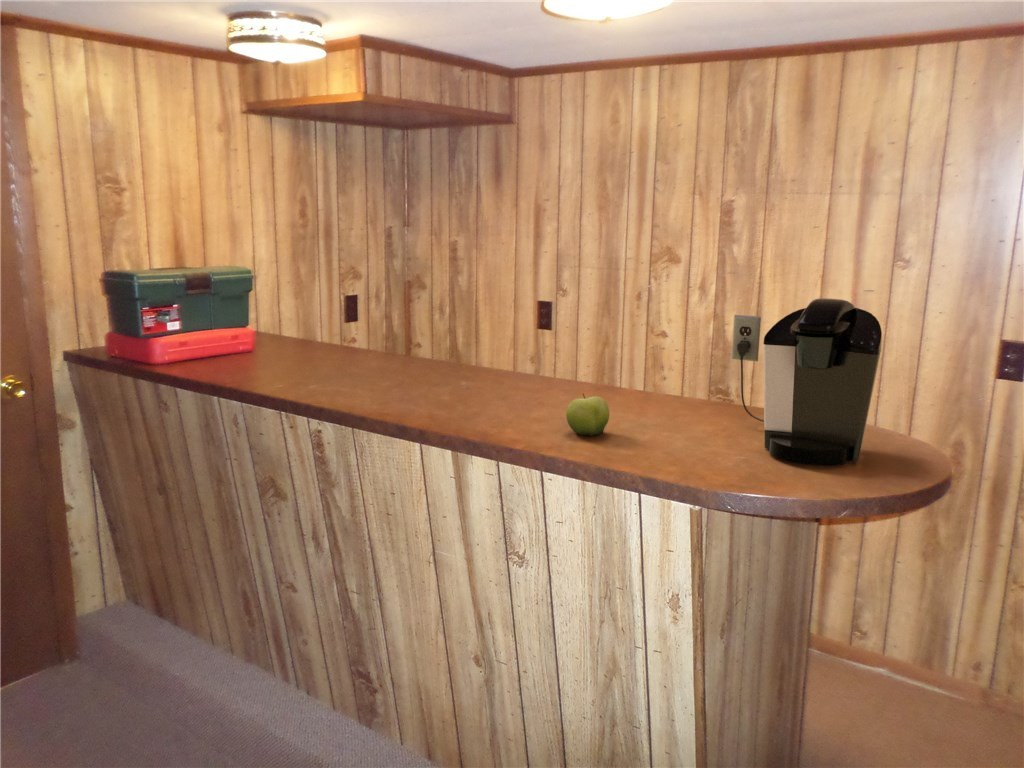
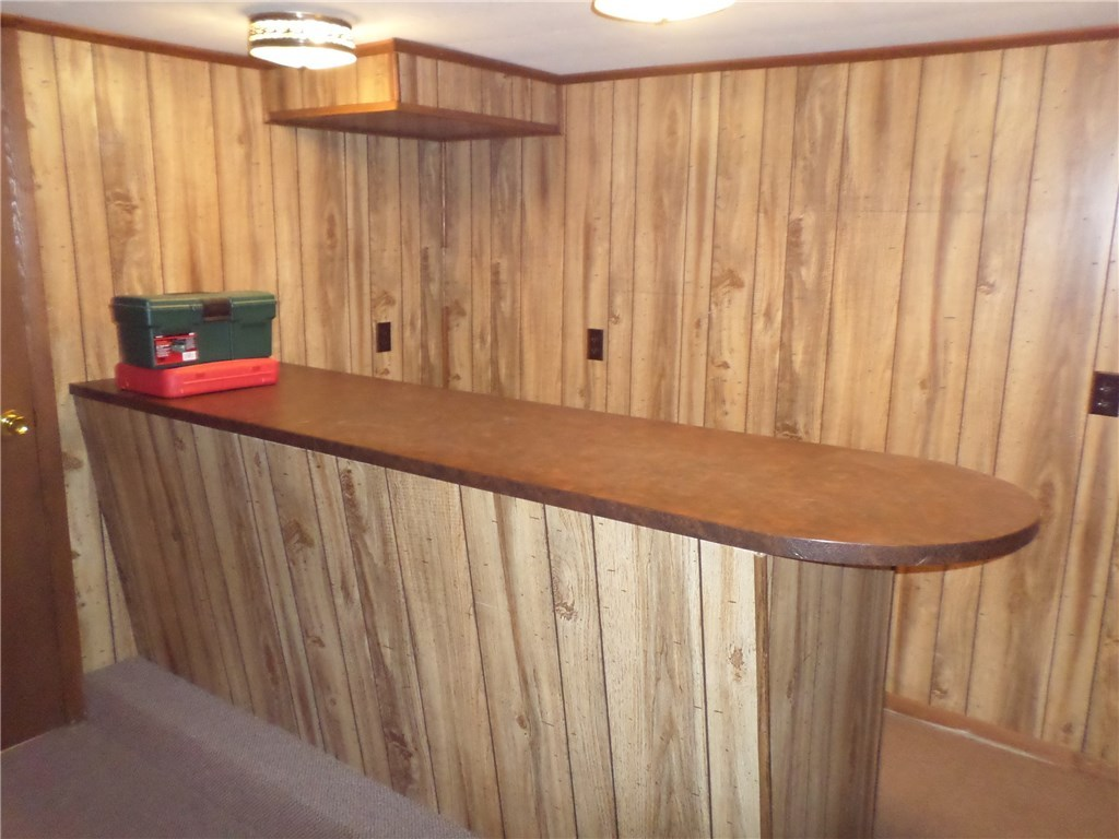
- coffee maker [731,297,883,467]
- fruit [565,393,610,437]
